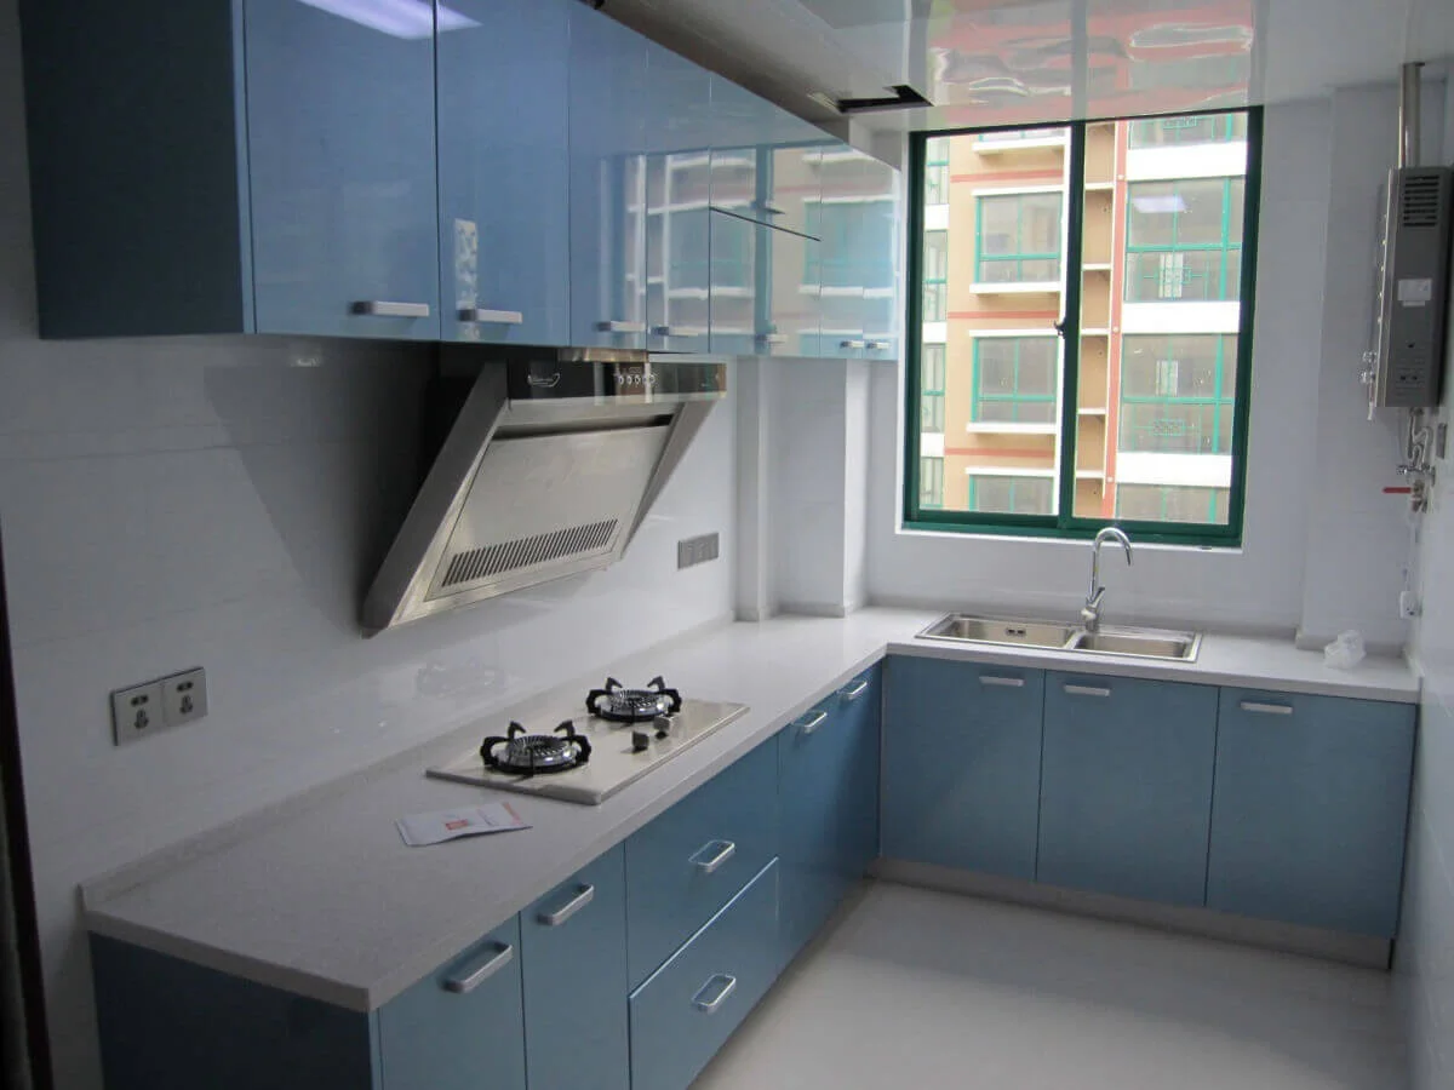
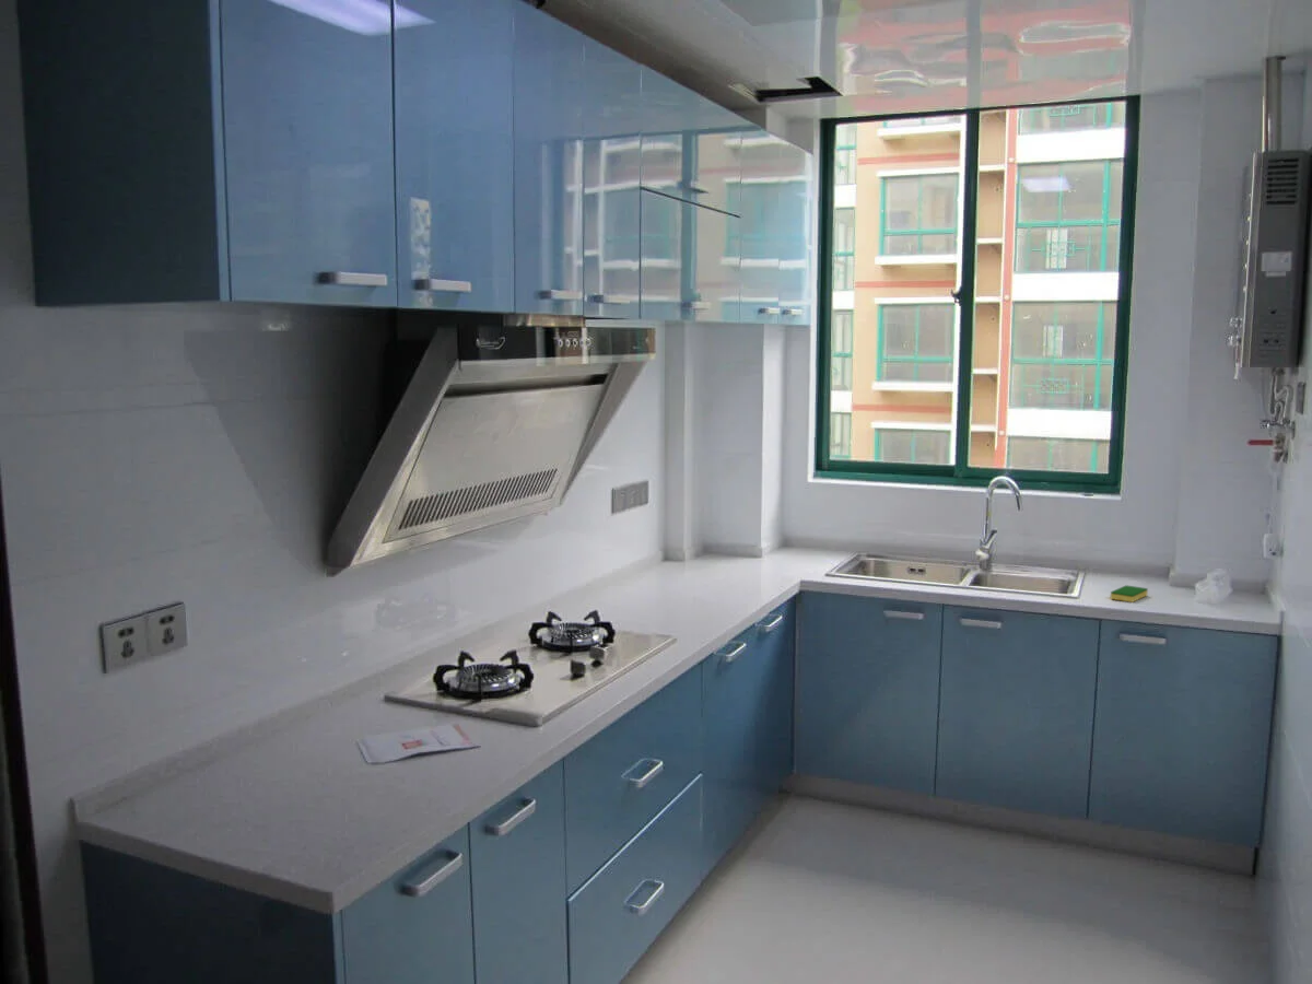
+ dish sponge [1110,584,1149,604]
